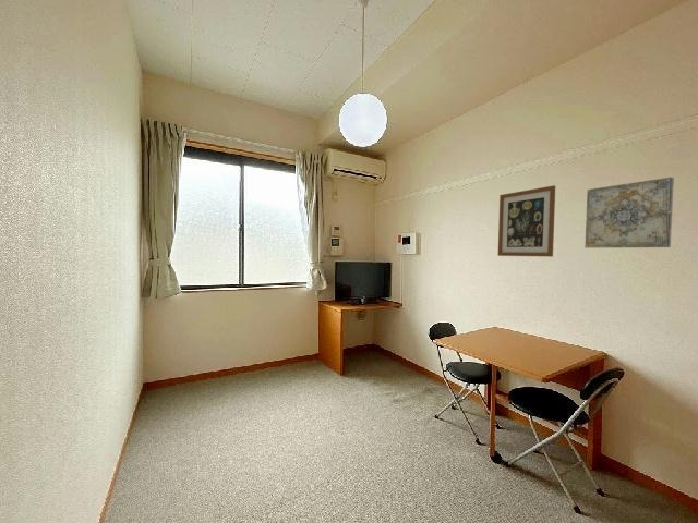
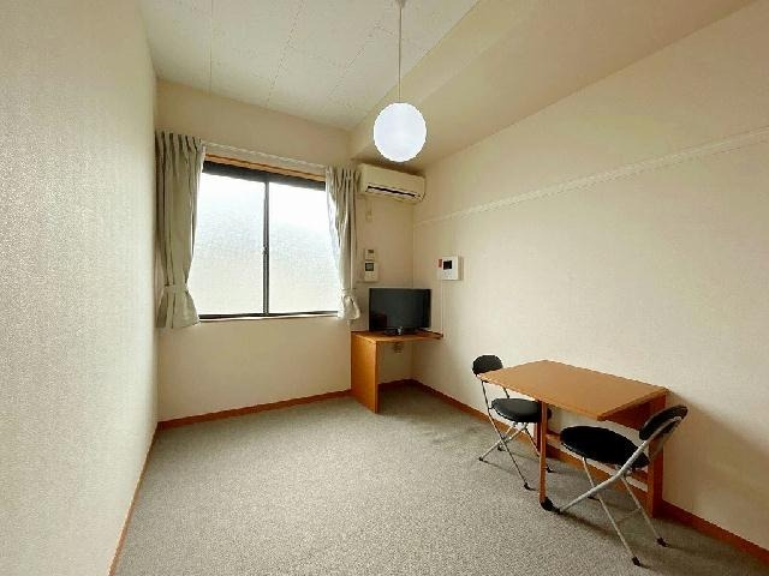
- wall art [585,175,675,250]
- wall art [497,184,556,258]
